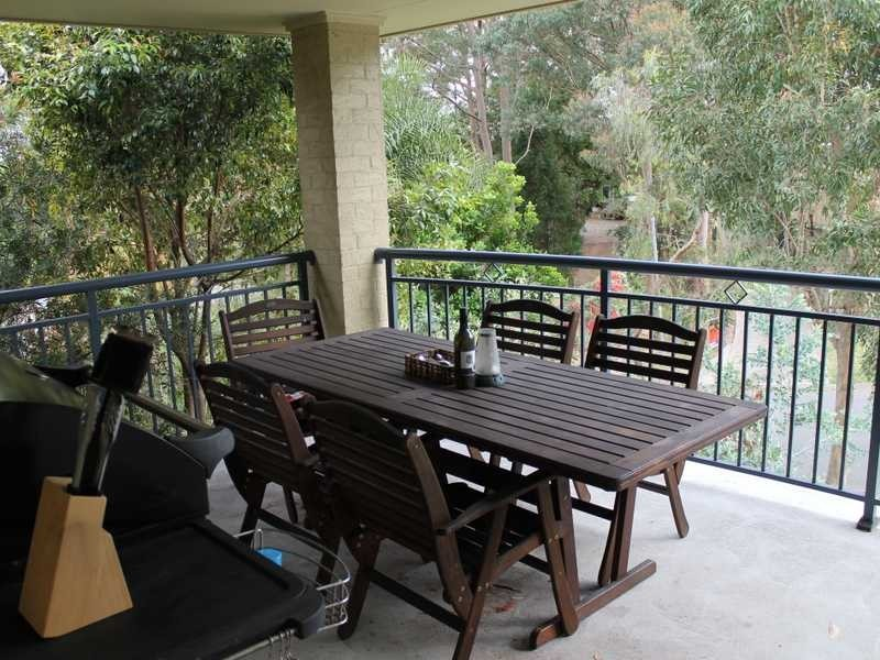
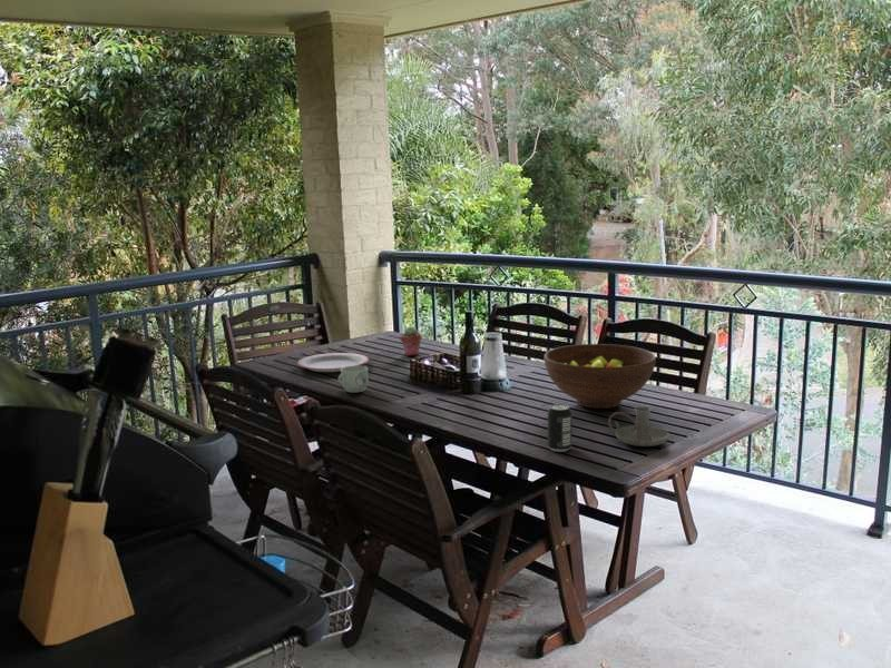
+ mug [337,365,369,394]
+ fruit bowl [544,343,657,410]
+ plate [296,352,370,373]
+ beverage can [547,403,572,453]
+ potted succulent [399,325,423,356]
+ candle holder [607,405,670,448]
